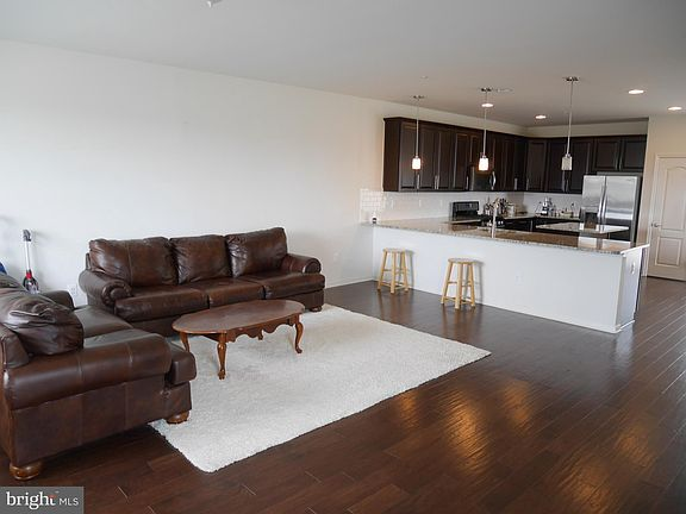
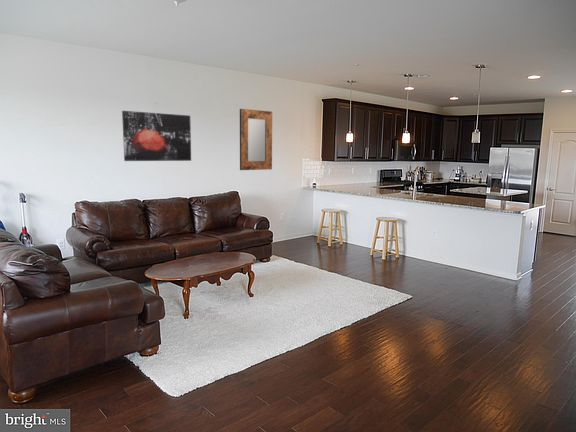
+ home mirror [239,108,273,171]
+ wall art [121,110,192,162]
